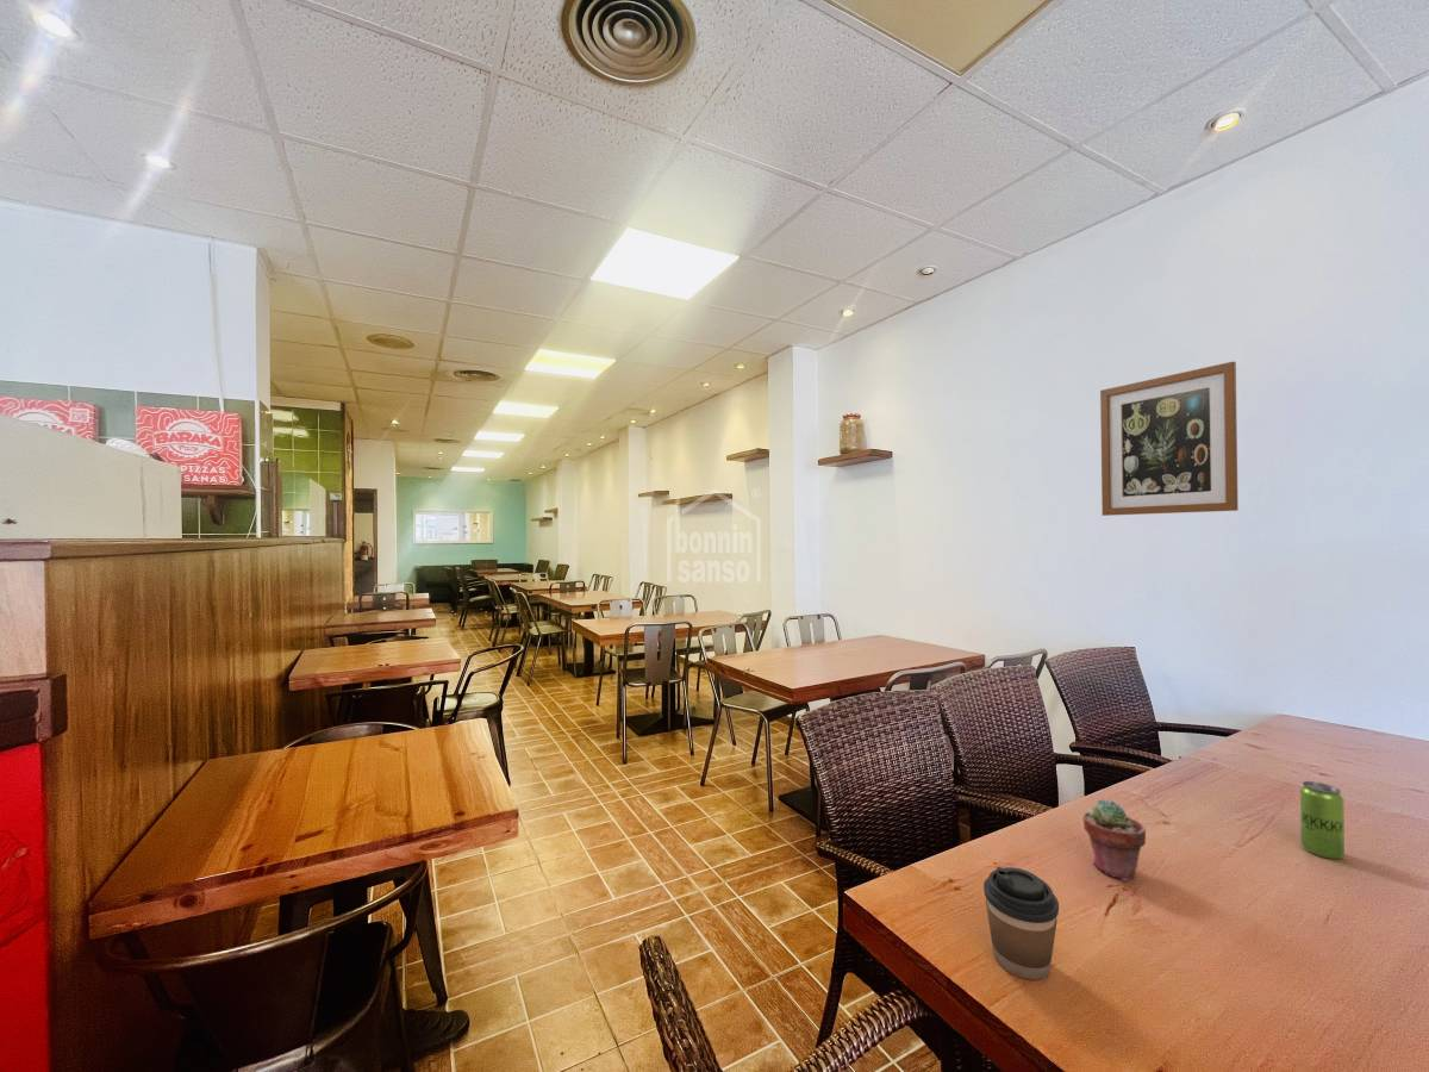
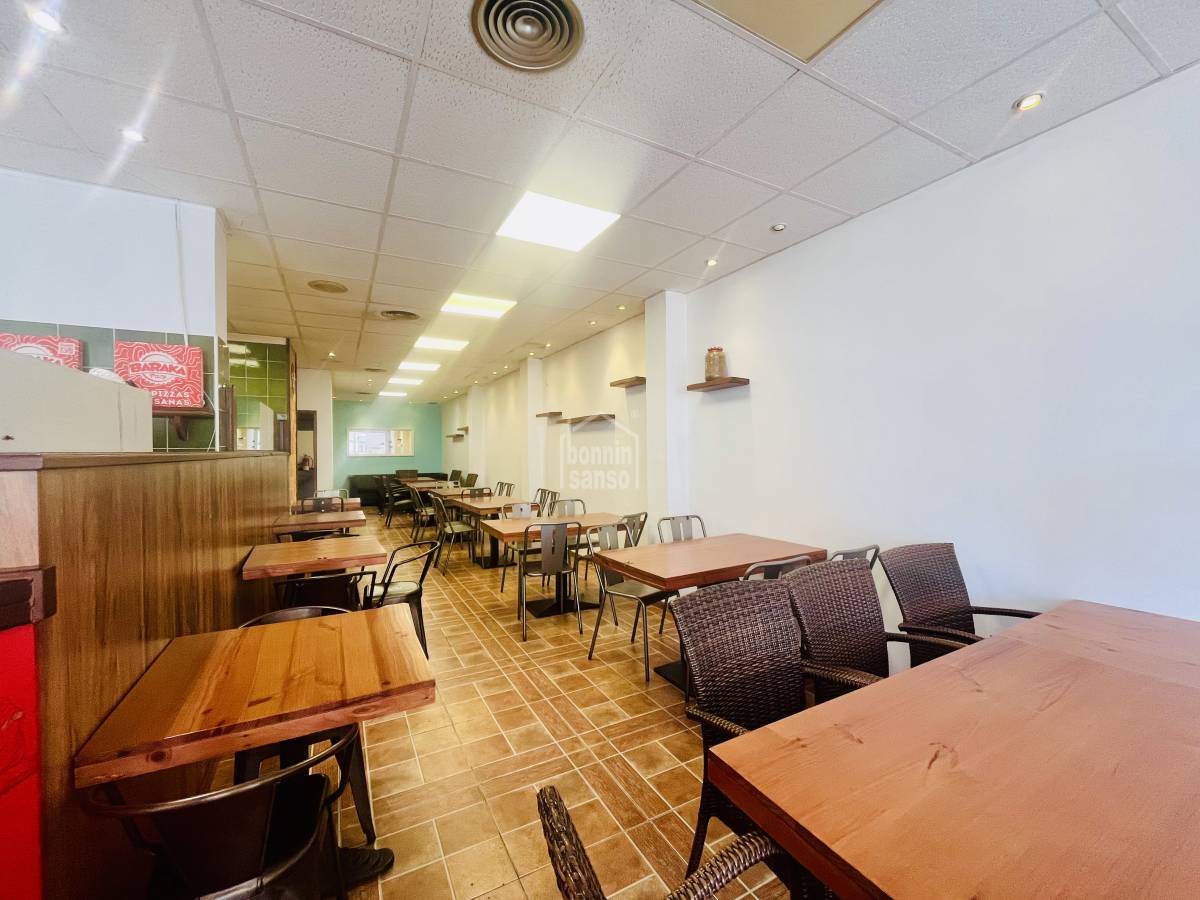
- beverage can [1299,780,1346,860]
- potted succulent [1081,798,1147,883]
- coffee cup [982,866,1060,981]
- wall art [1099,360,1240,517]
